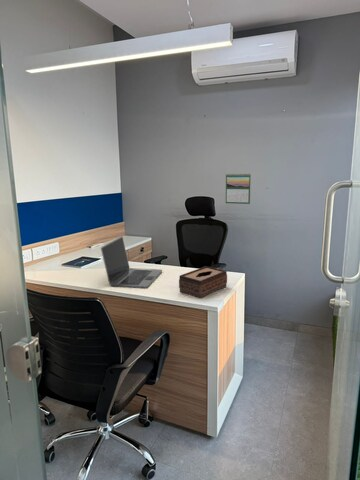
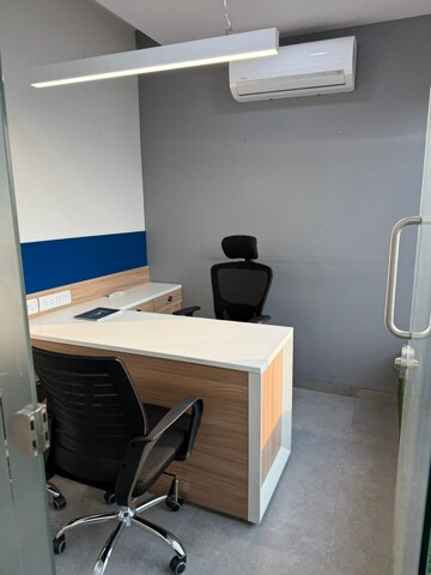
- tissue box [178,265,228,299]
- laptop [100,236,163,289]
- calendar [225,172,252,205]
